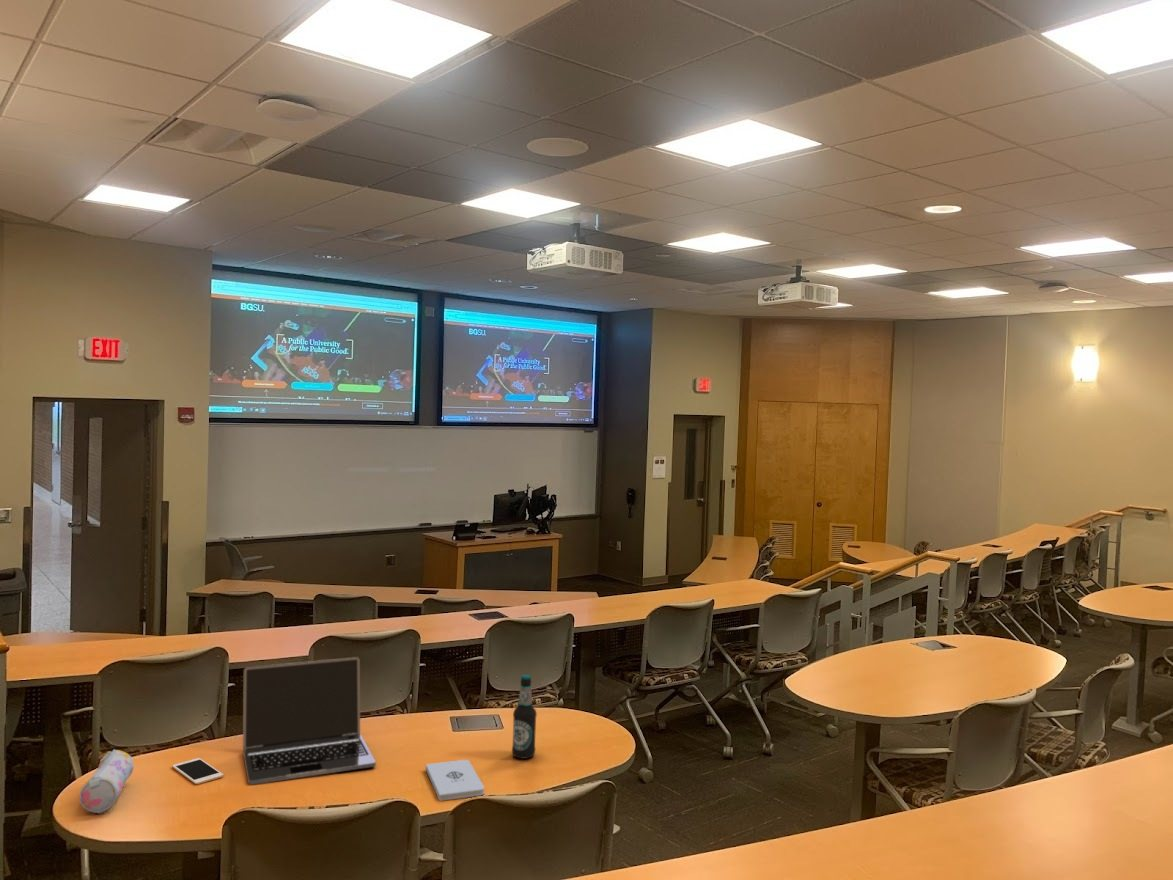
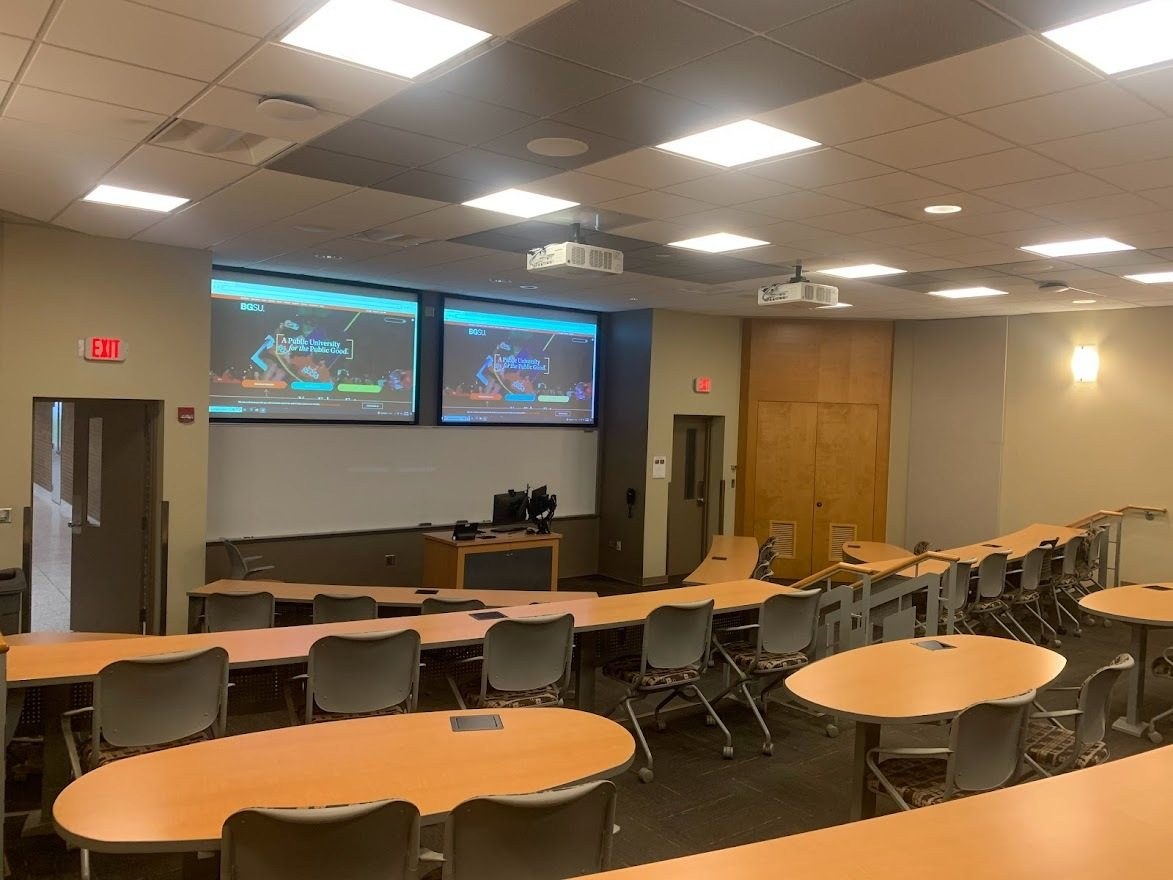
- bottle [511,674,538,760]
- notepad [425,759,485,802]
- laptop [242,656,377,786]
- pencil case [79,748,135,814]
- cell phone [171,757,224,785]
